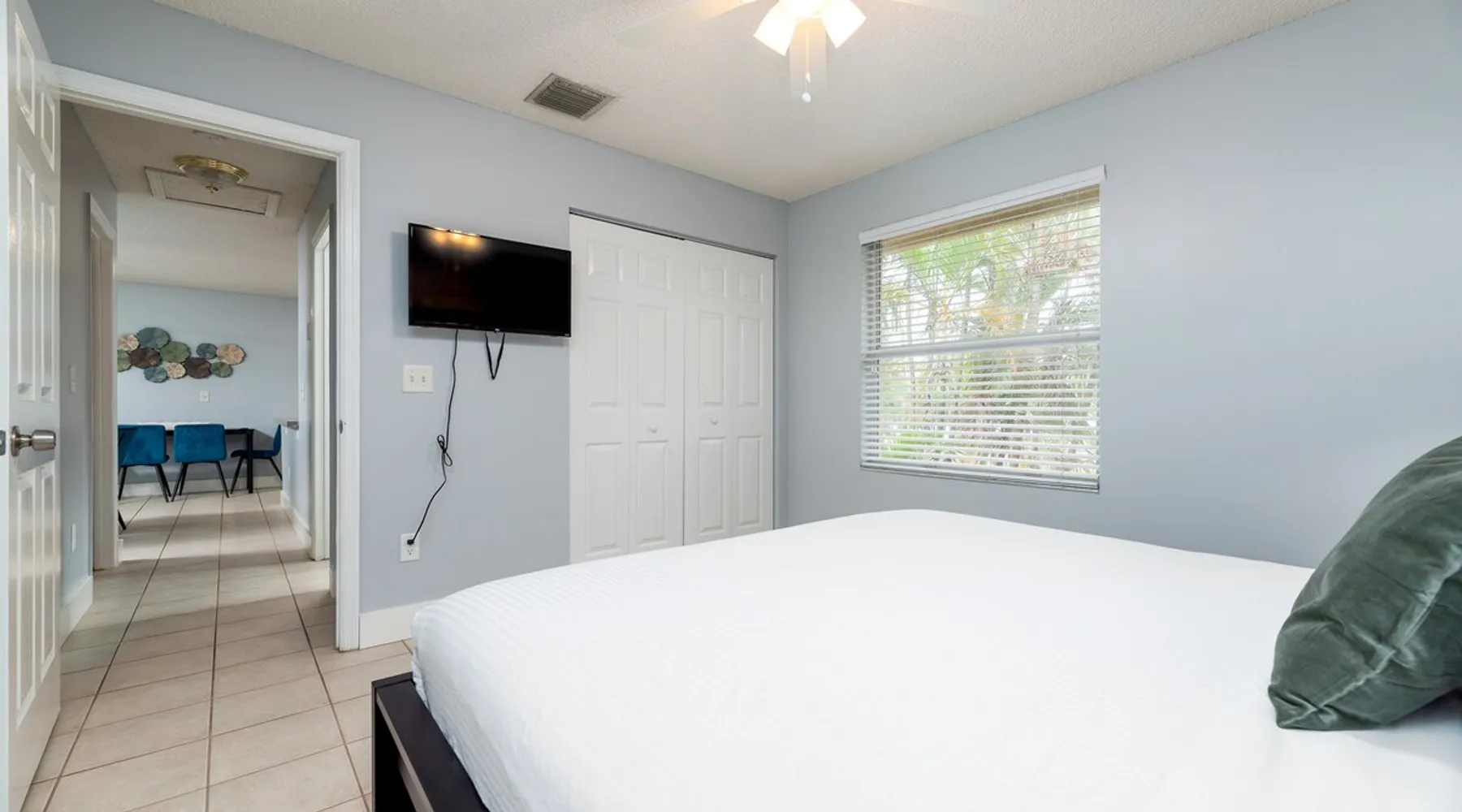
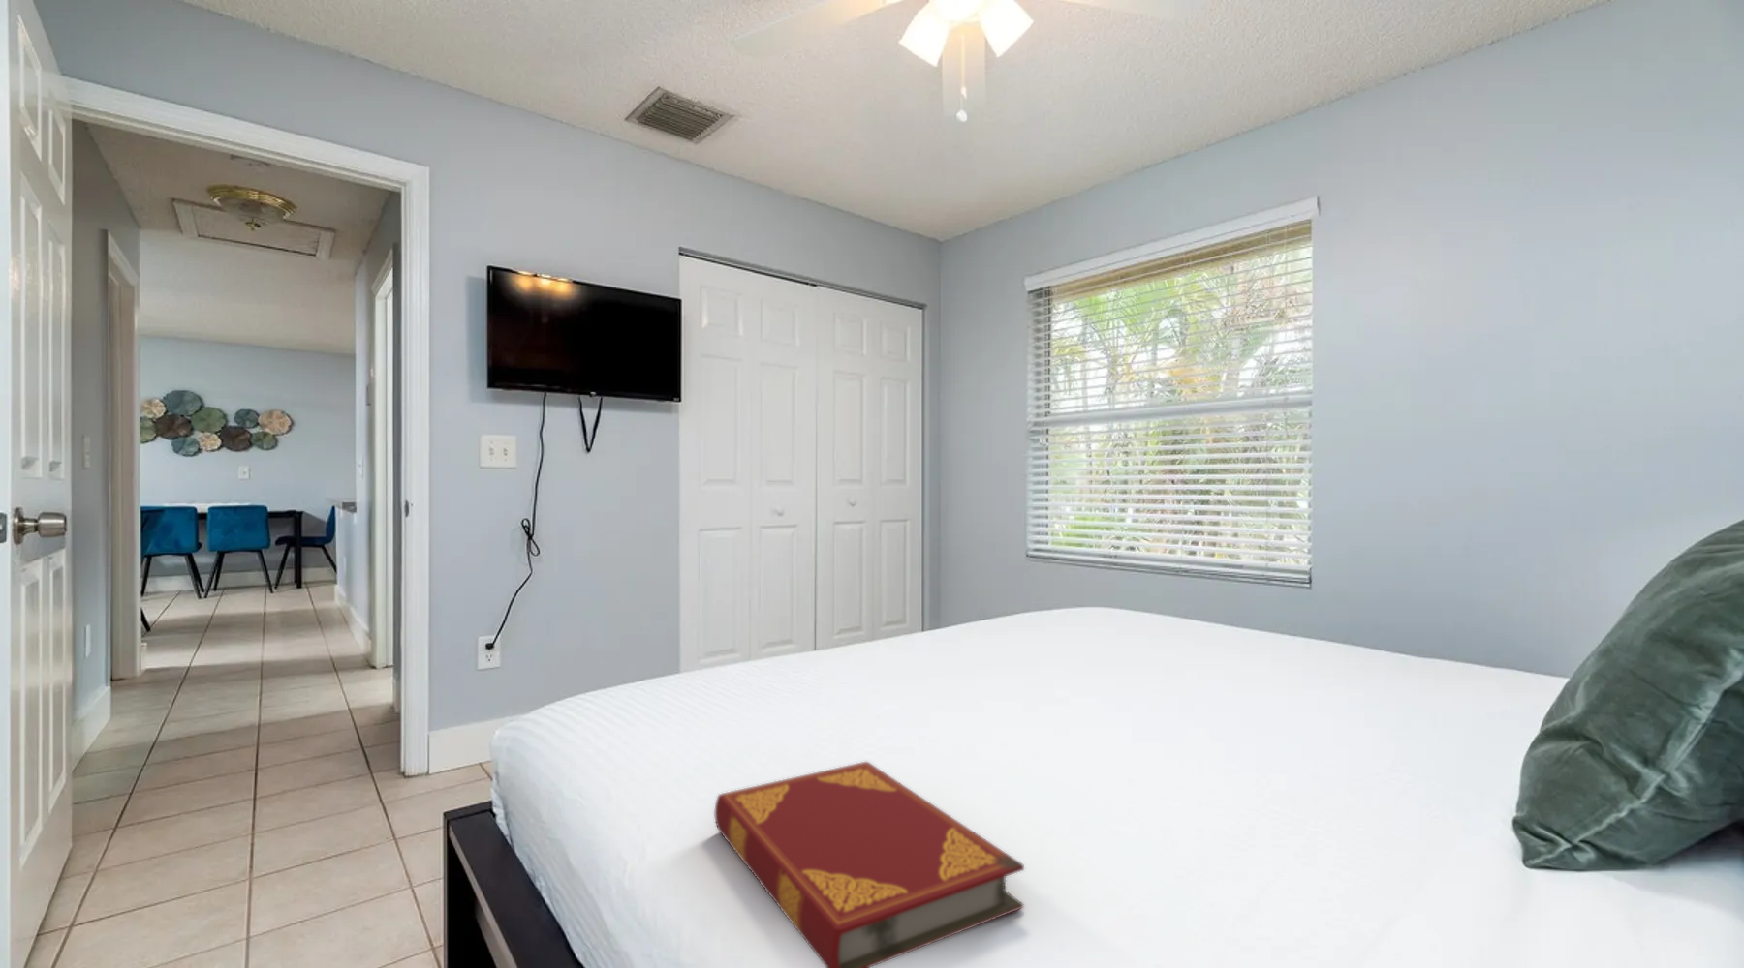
+ hardback book [713,761,1025,968]
